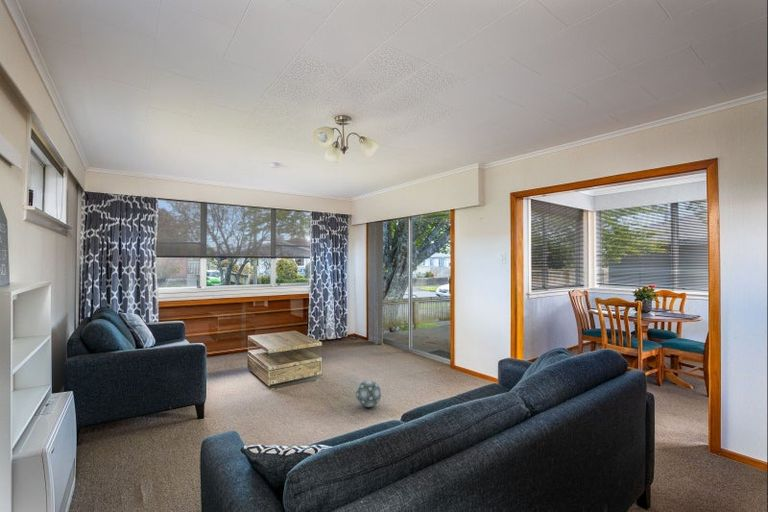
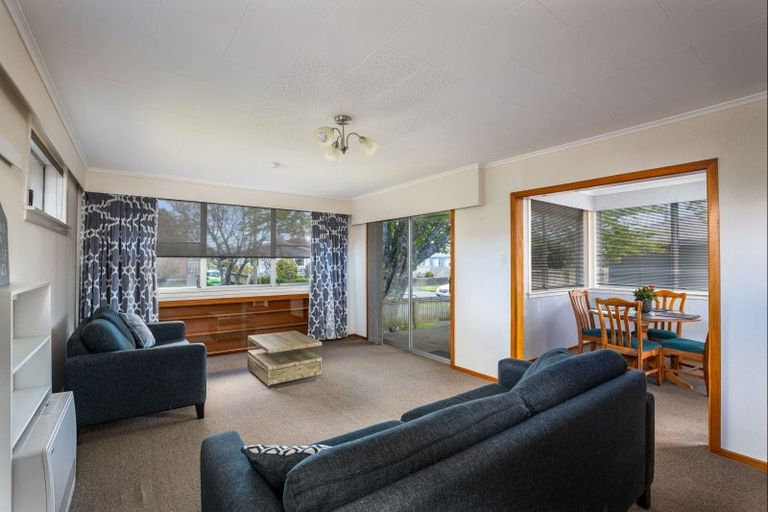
- ball [355,379,382,408]
